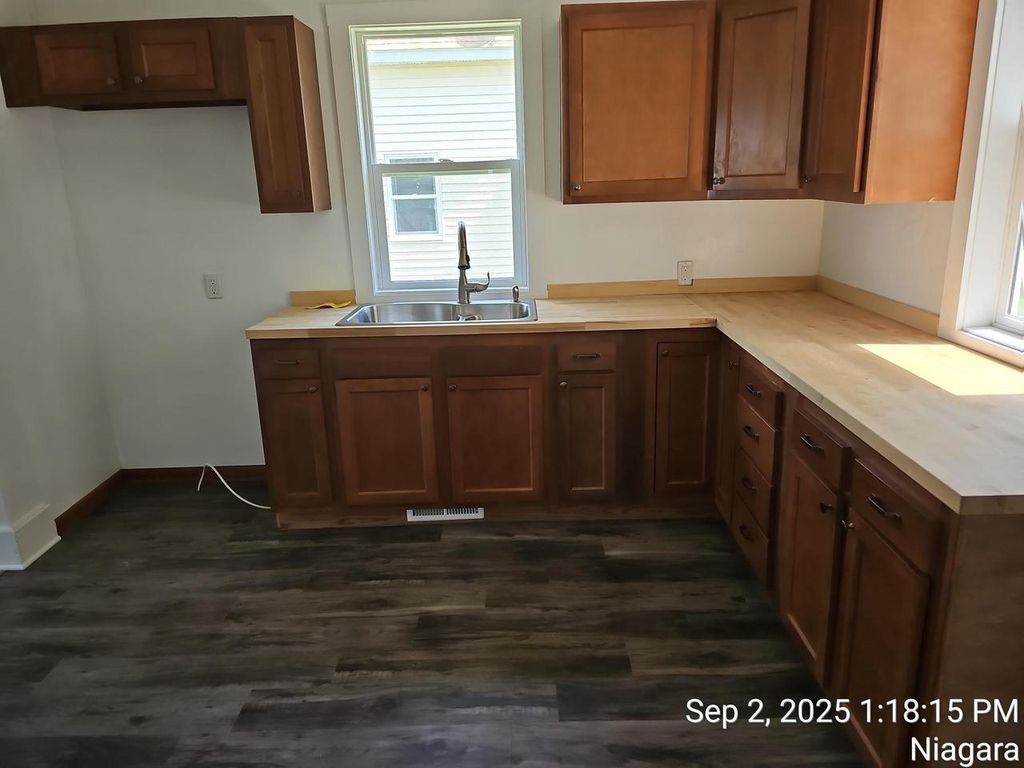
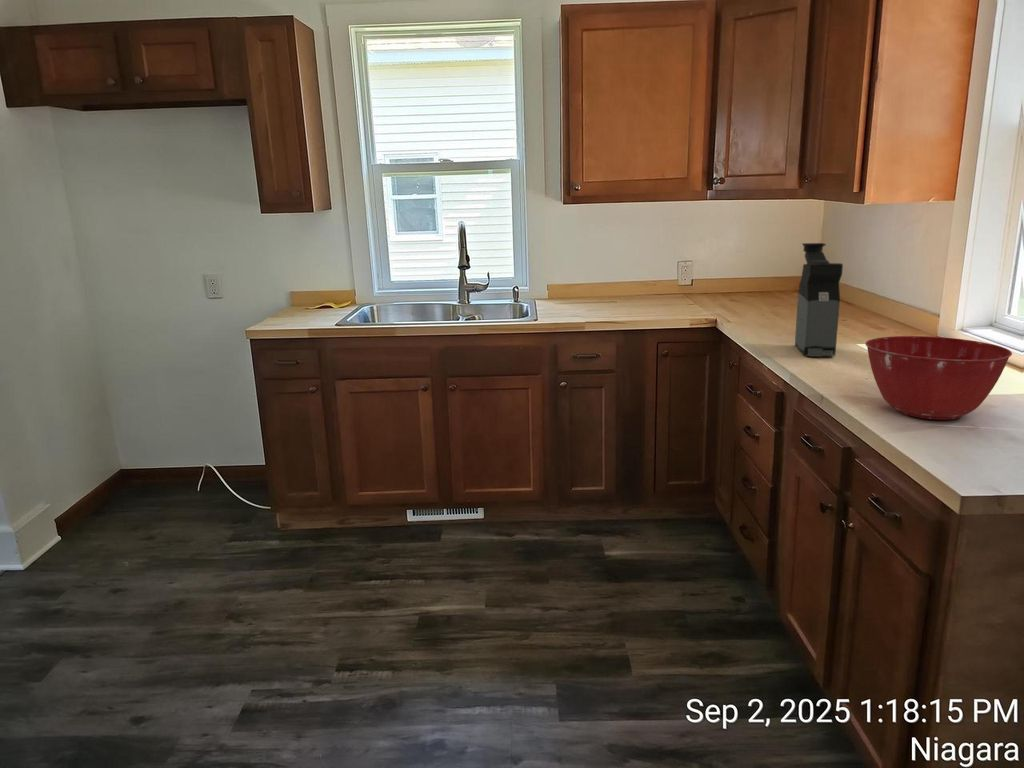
+ mixing bowl [864,335,1013,421]
+ coffee maker [794,242,844,358]
